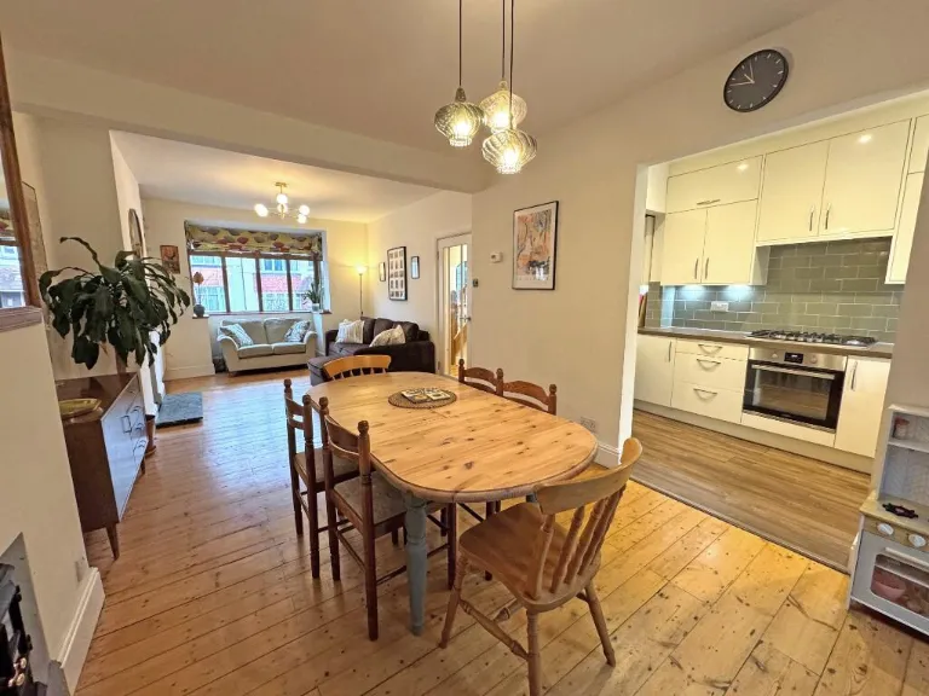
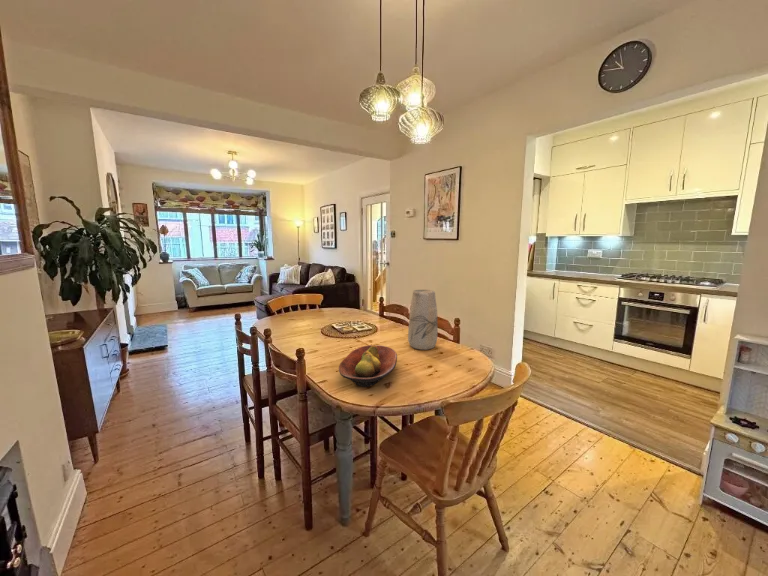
+ vase [407,289,439,351]
+ fruit bowl [338,344,398,388]
